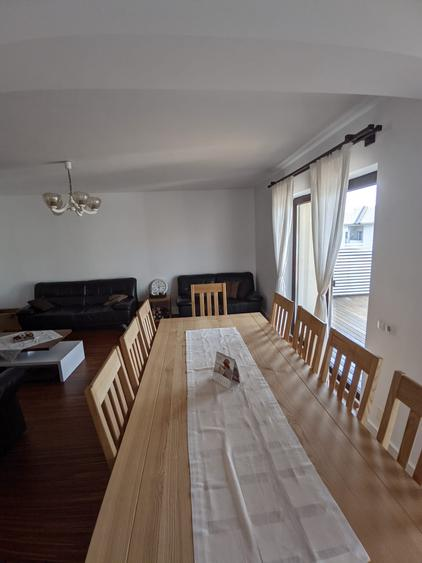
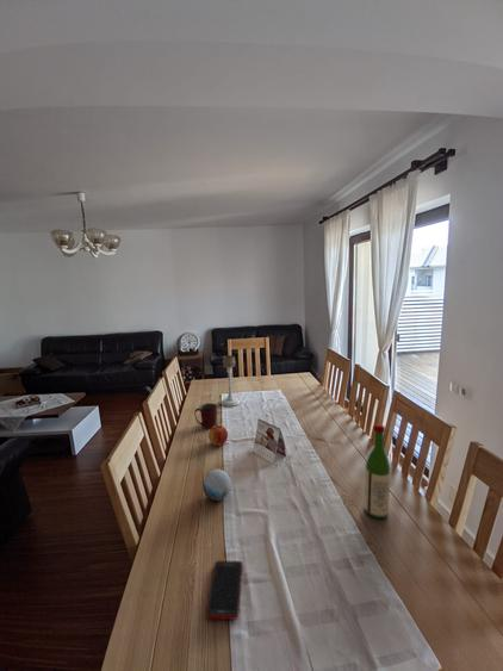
+ apple [207,423,229,447]
+ mug [193,402,218,430]
+ wine bottle [362,423,391,520]
+ cell phone [205,560,244,621]
+ decorative orb [201,468,232,502]
+ candle holder [219,354,241,408]
